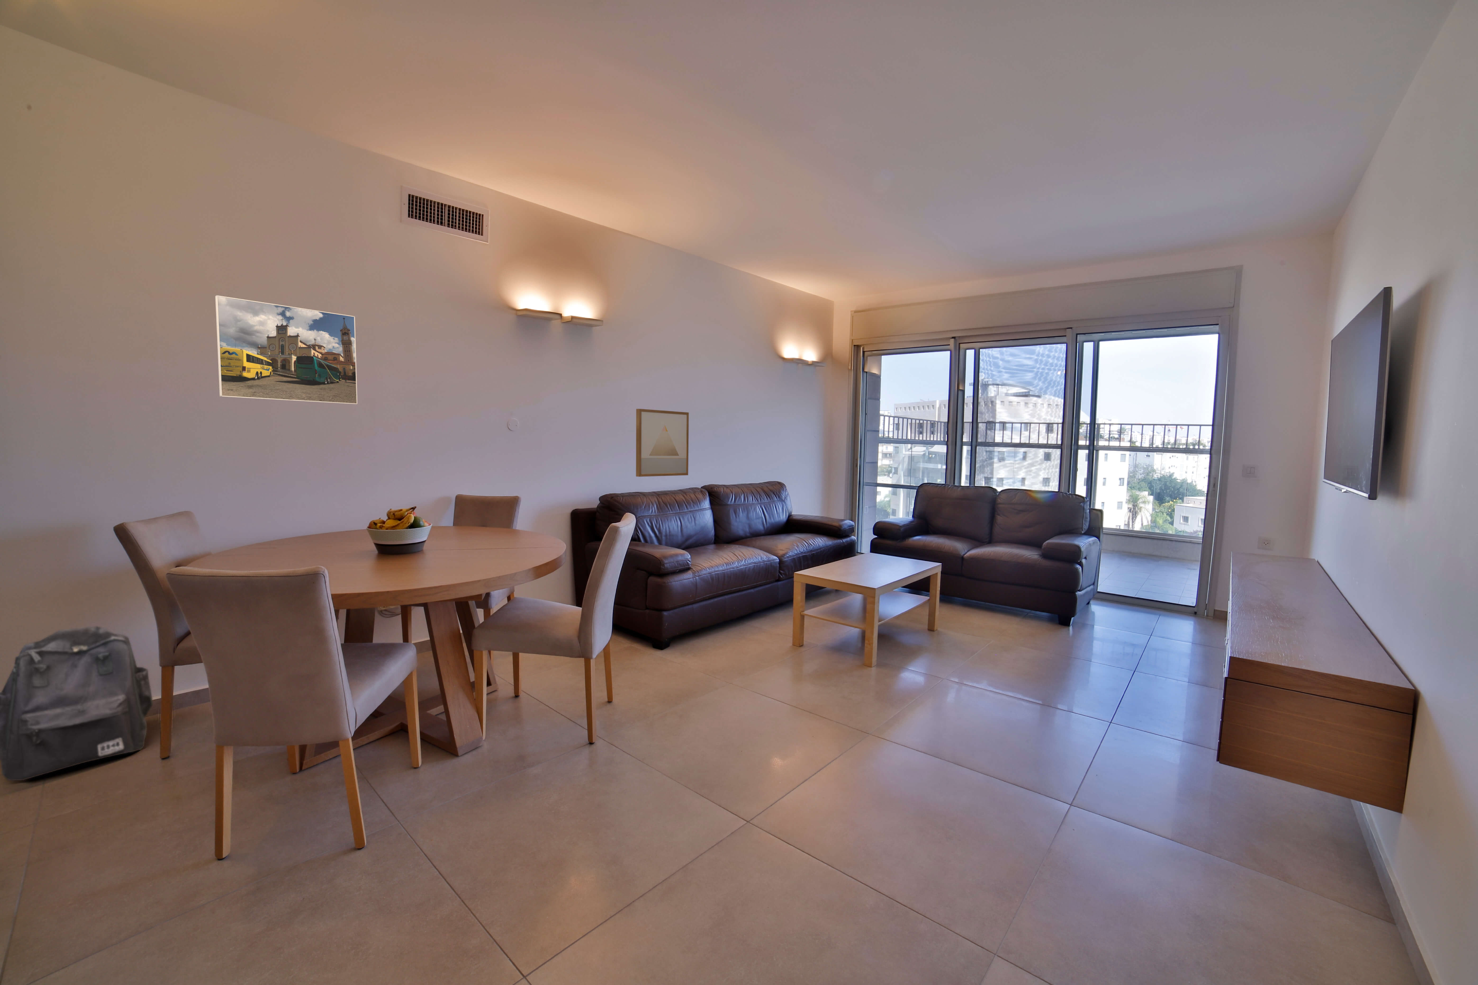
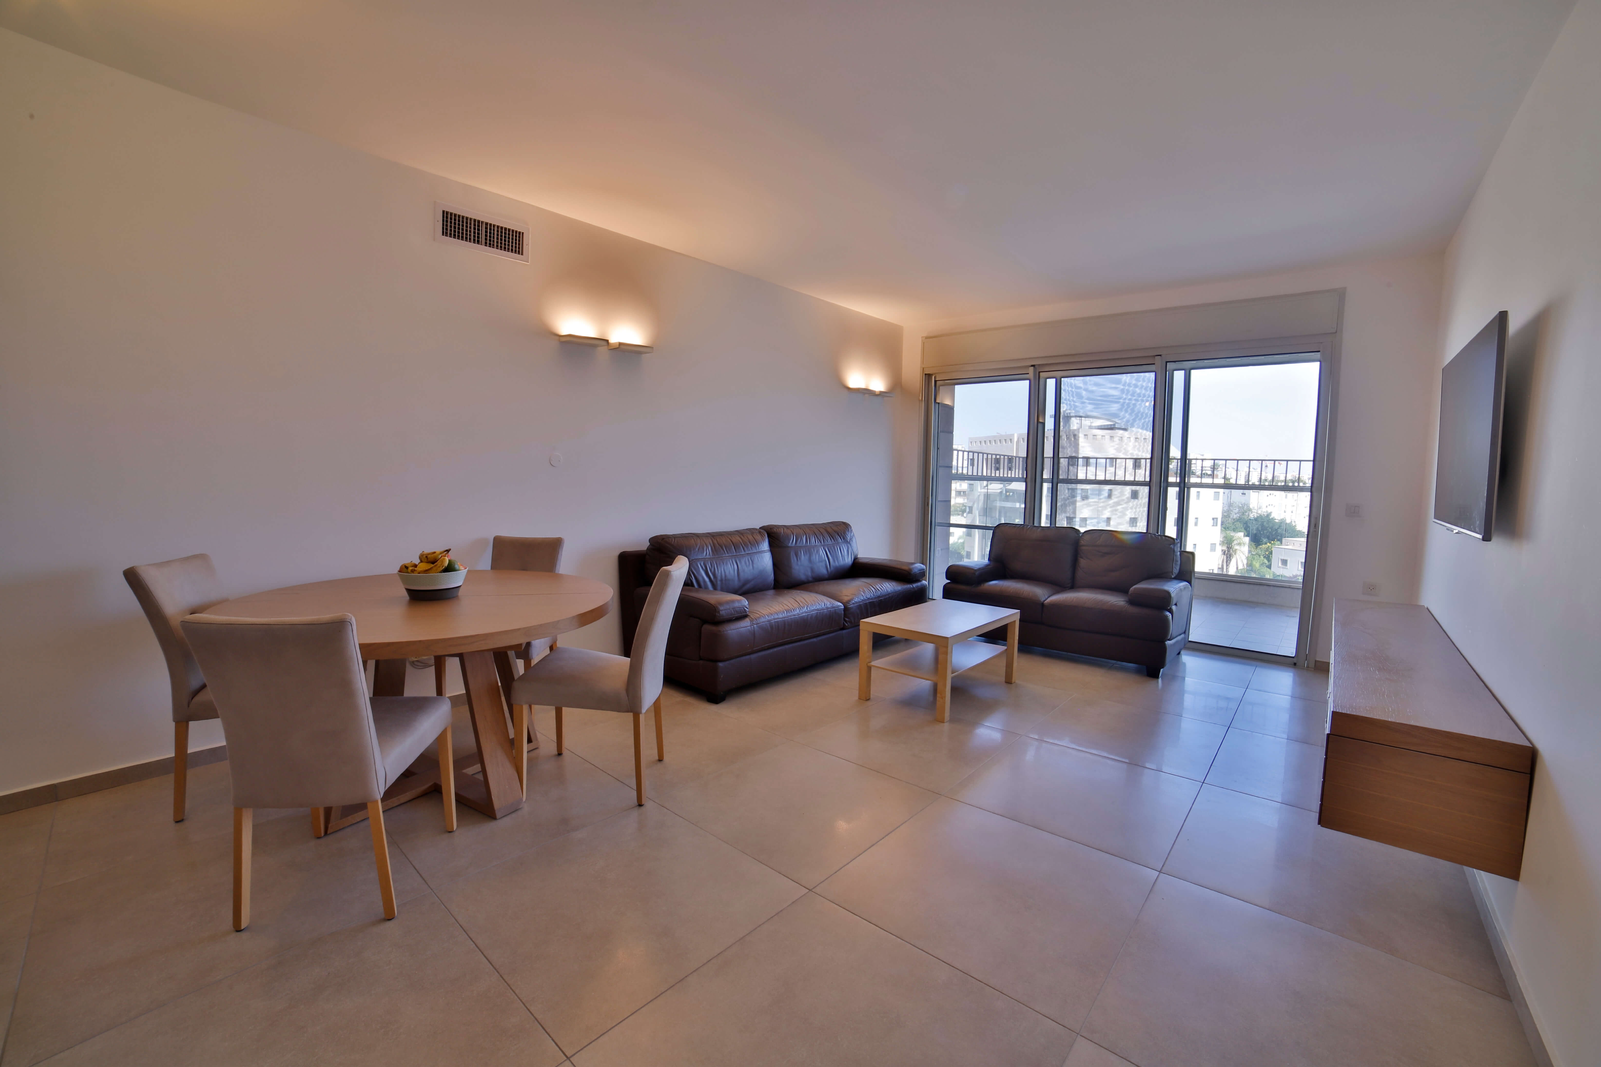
- backpack [0,626,154,781]
- wall art [636,408,690,477]
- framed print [216,295,357,405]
